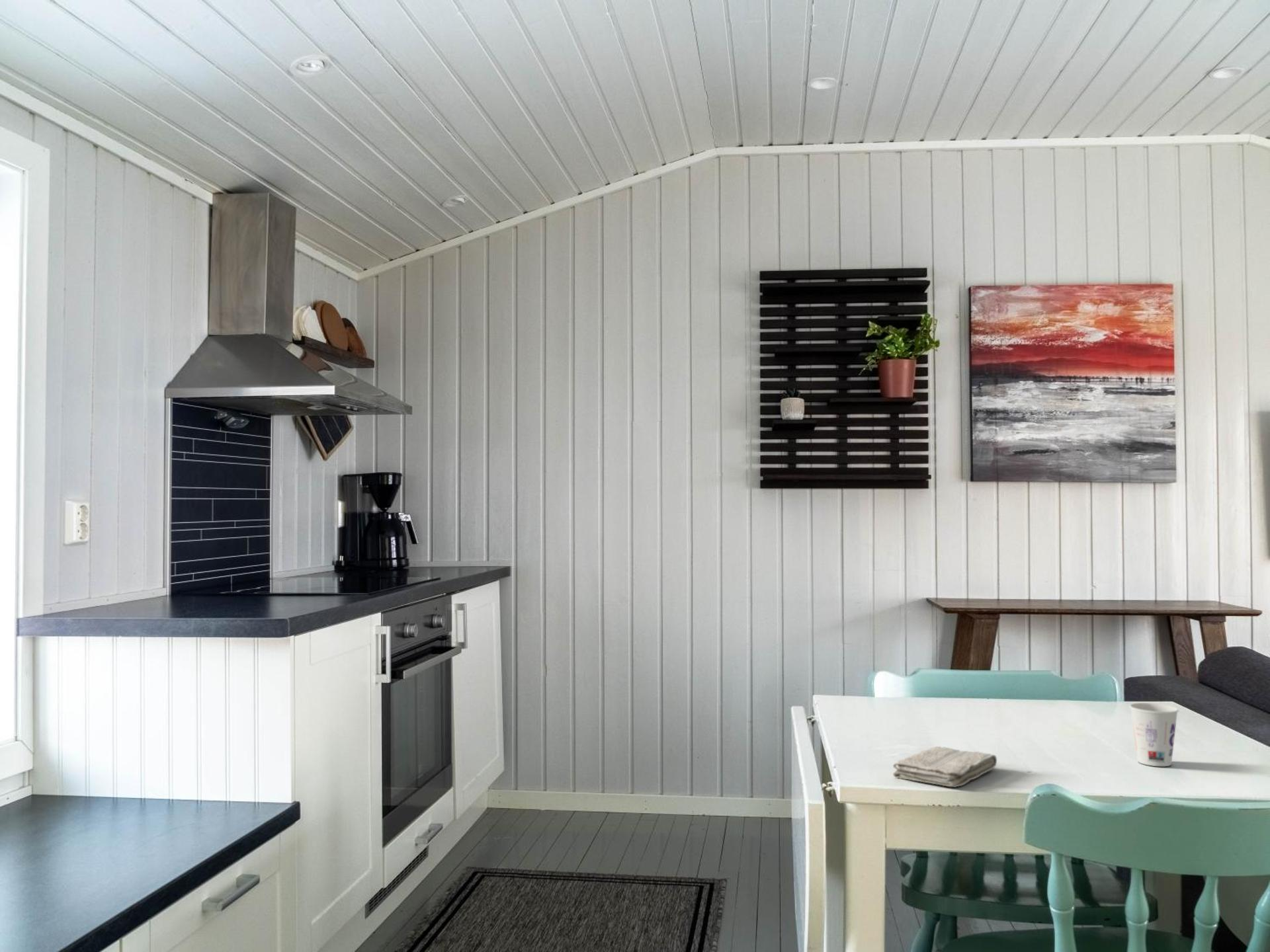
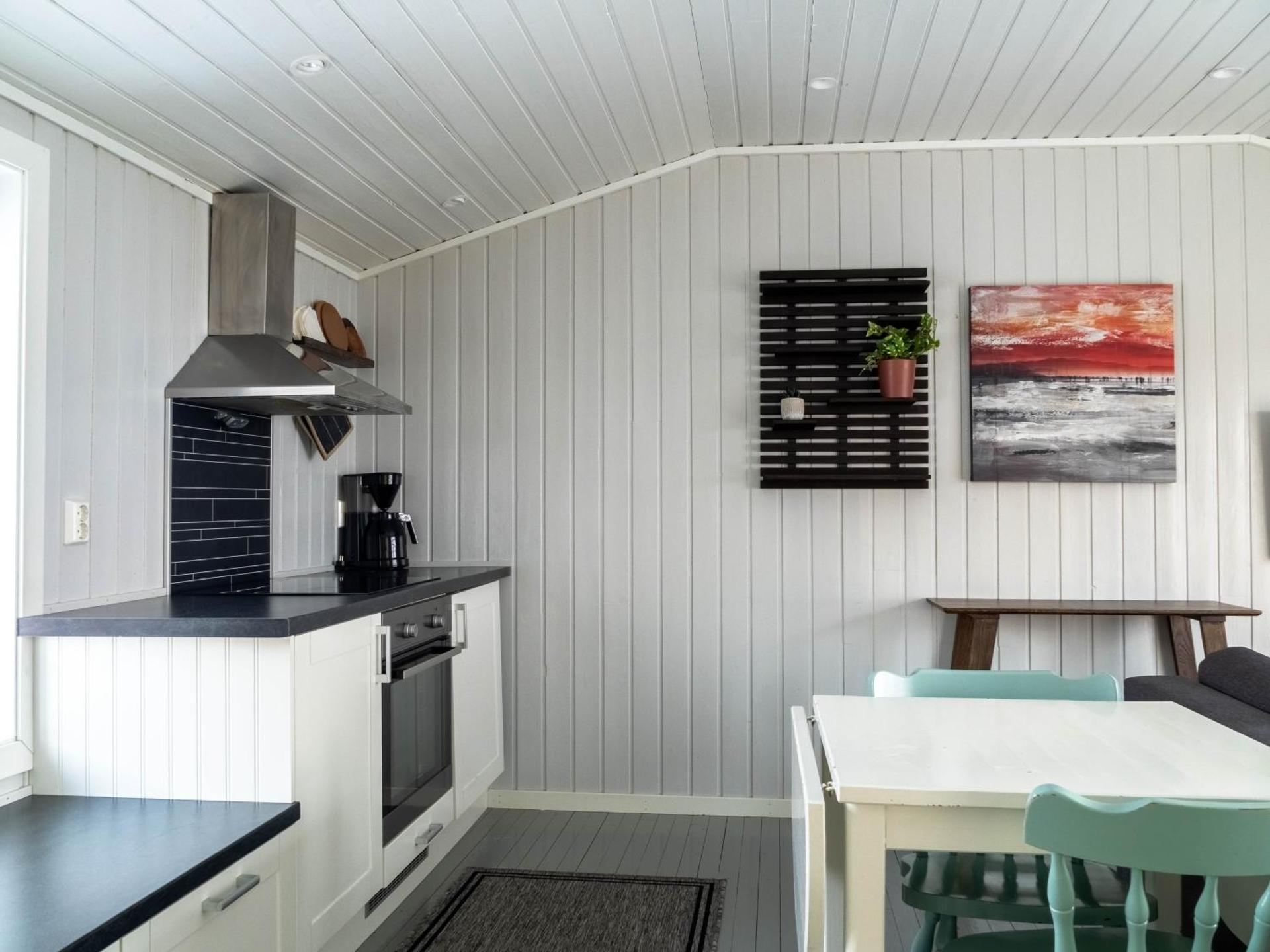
- cup [1129,702,1179,767]
- washcloth [892,746,997,788]
